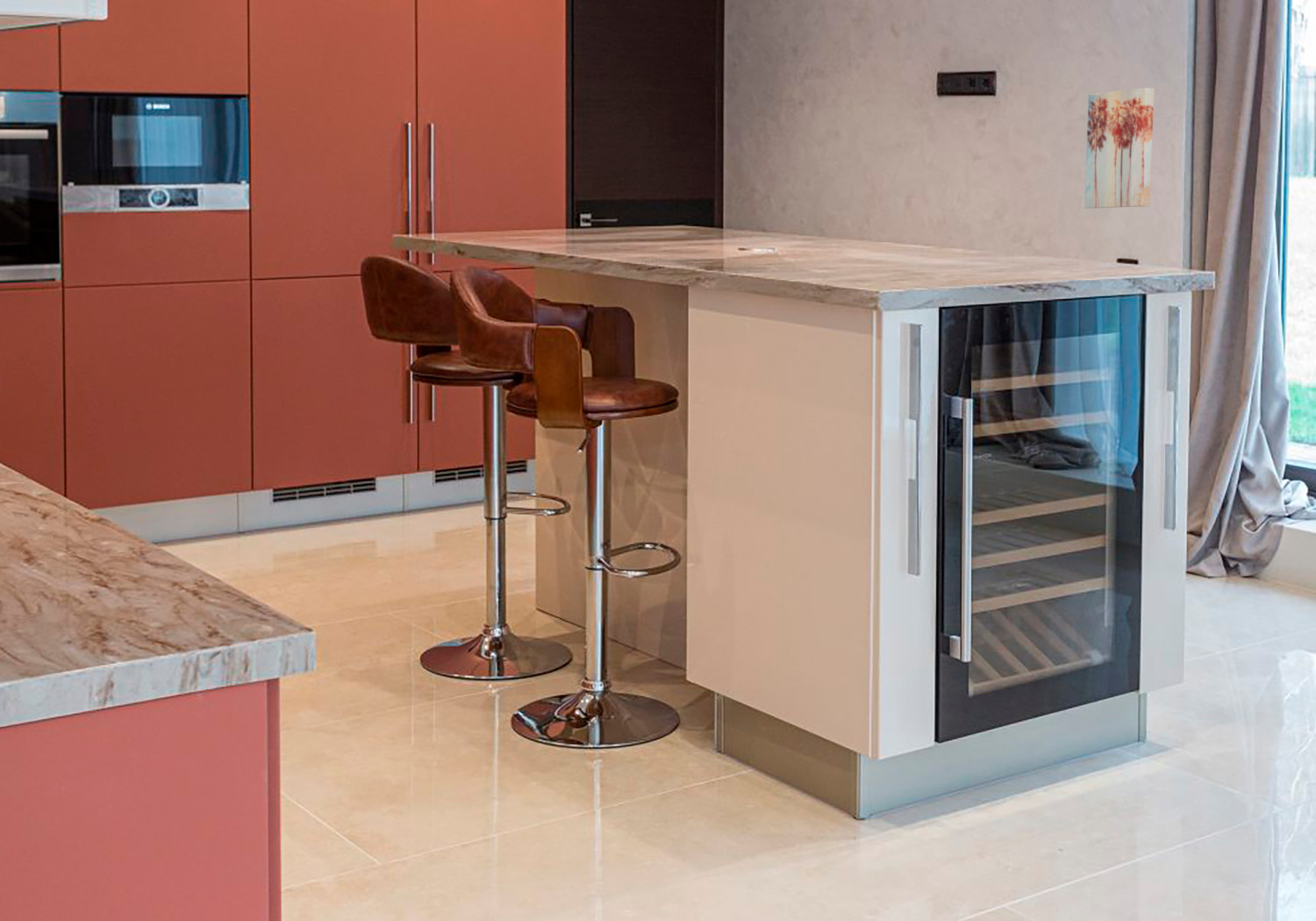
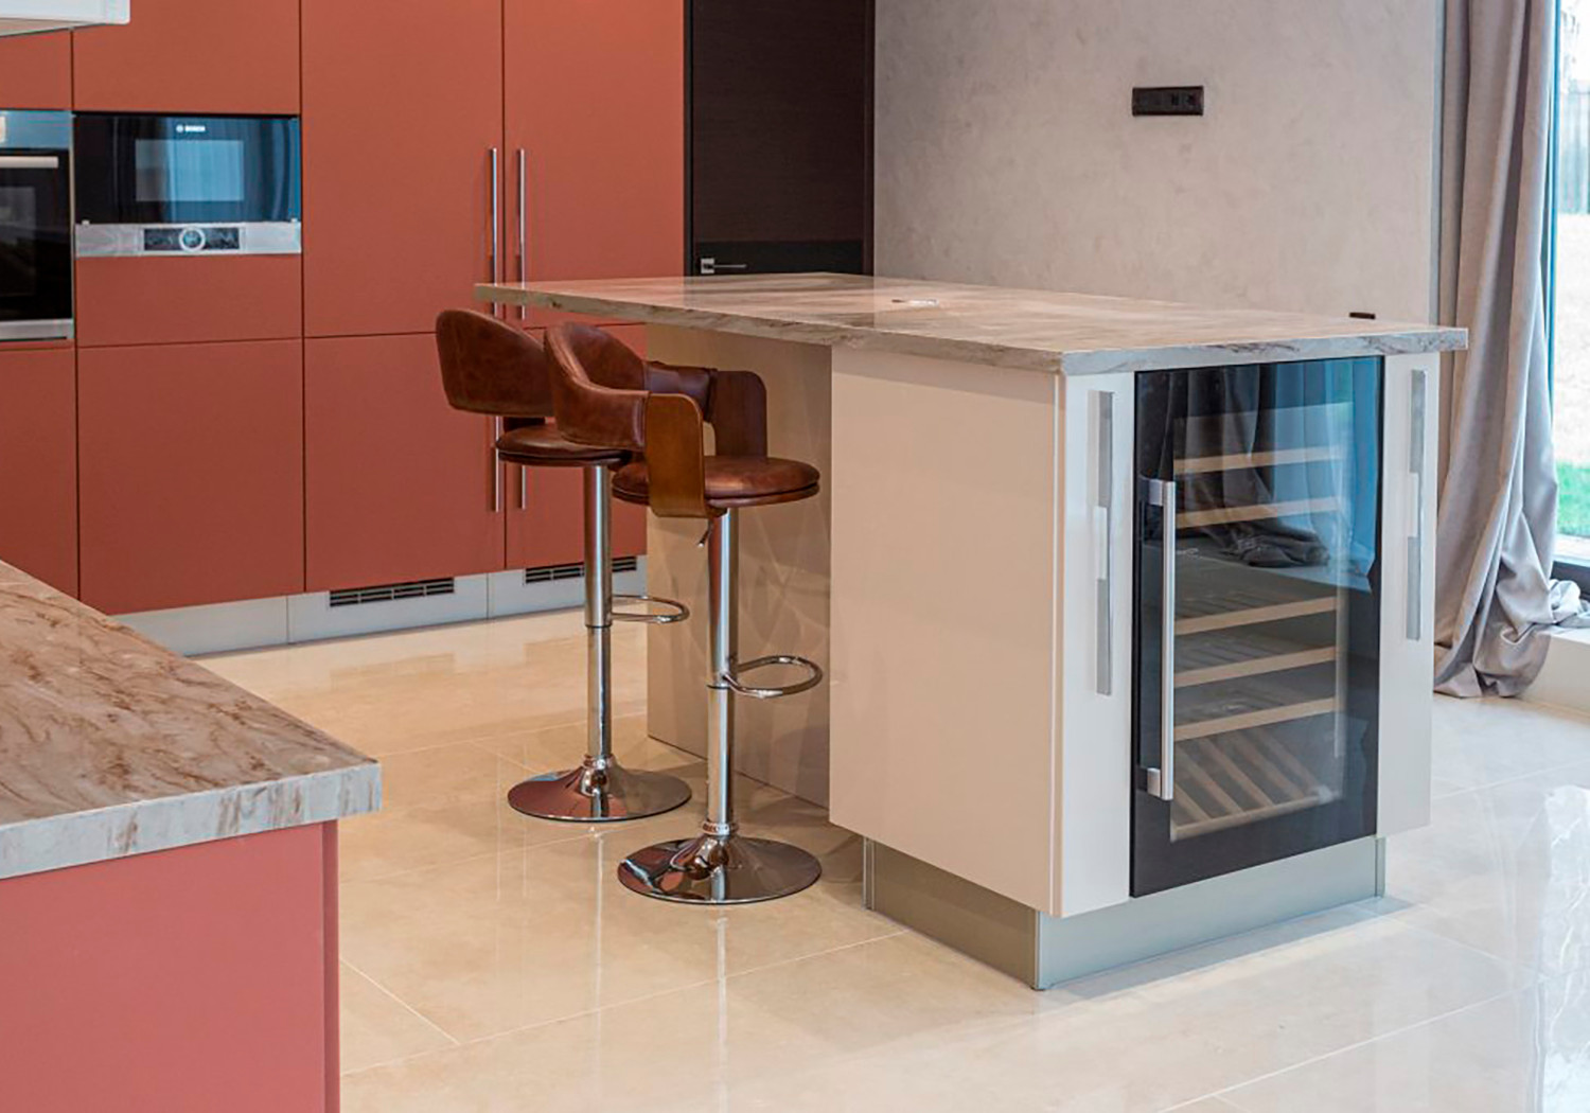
- wall art [1084,87,1155,209]
